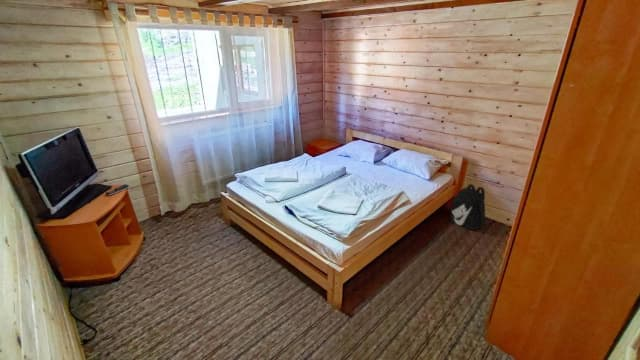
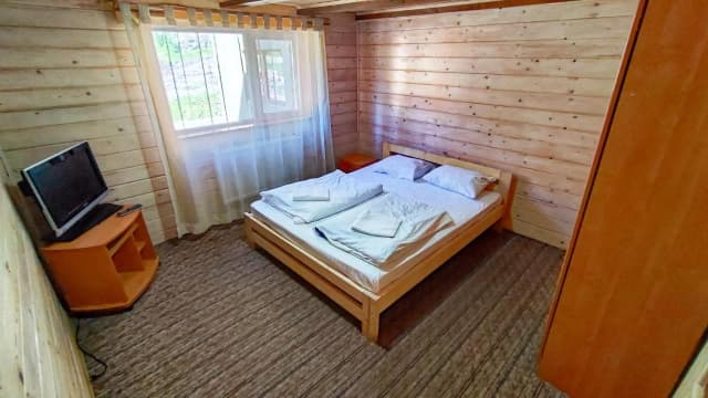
- backpack [450,183,487,232]
